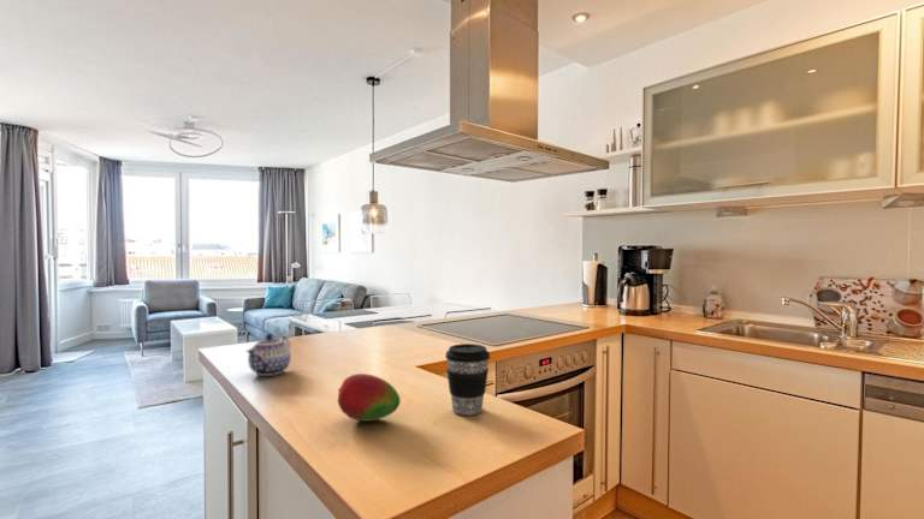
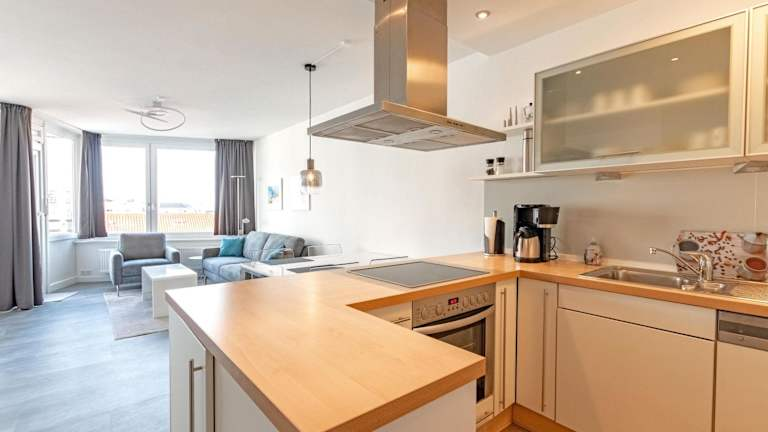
- teapot [245,333,292,377]
- fruit [337,372,402,423]
- coffee cup [444,342,491,417]
